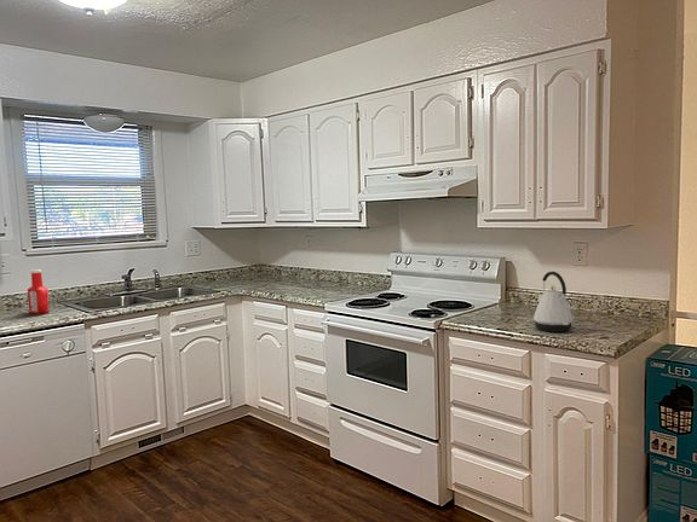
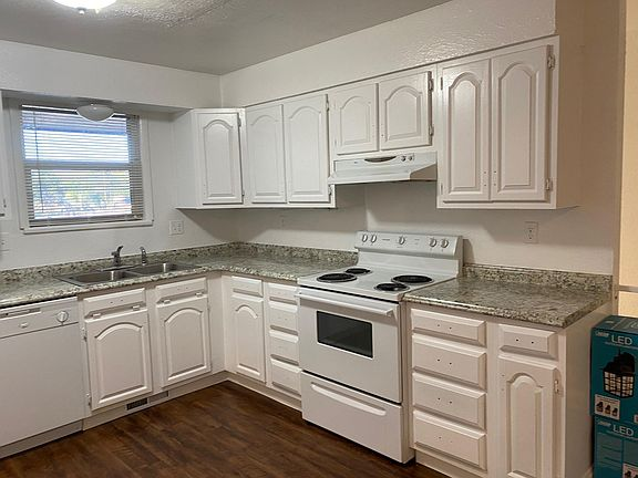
- kettle [532,271,575,334]
- soap bottle [27,268,51,315]
